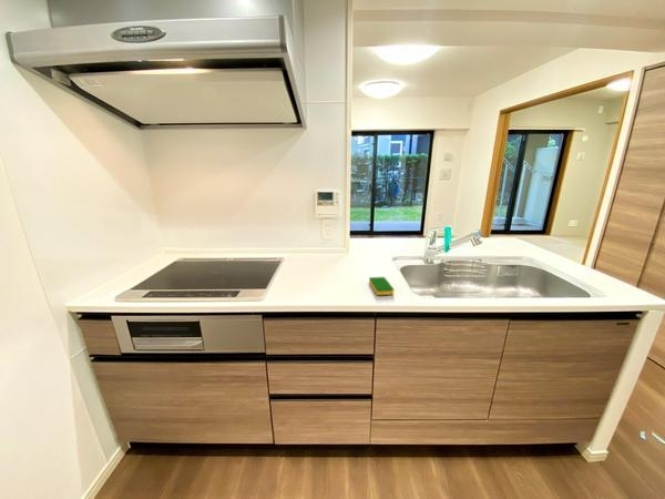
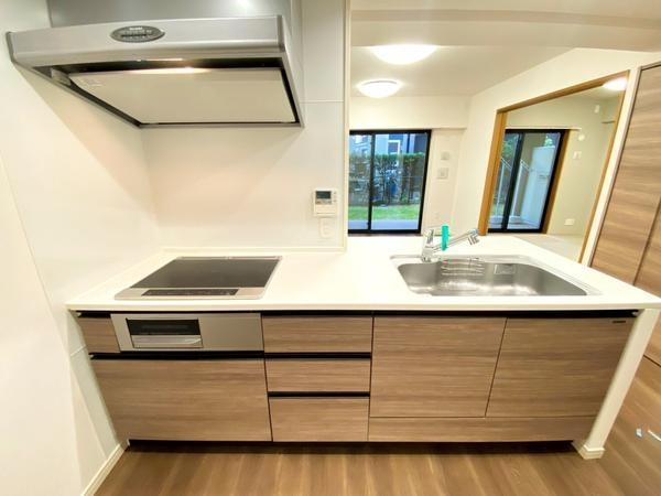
- dish sponge [368,276,395,296]
